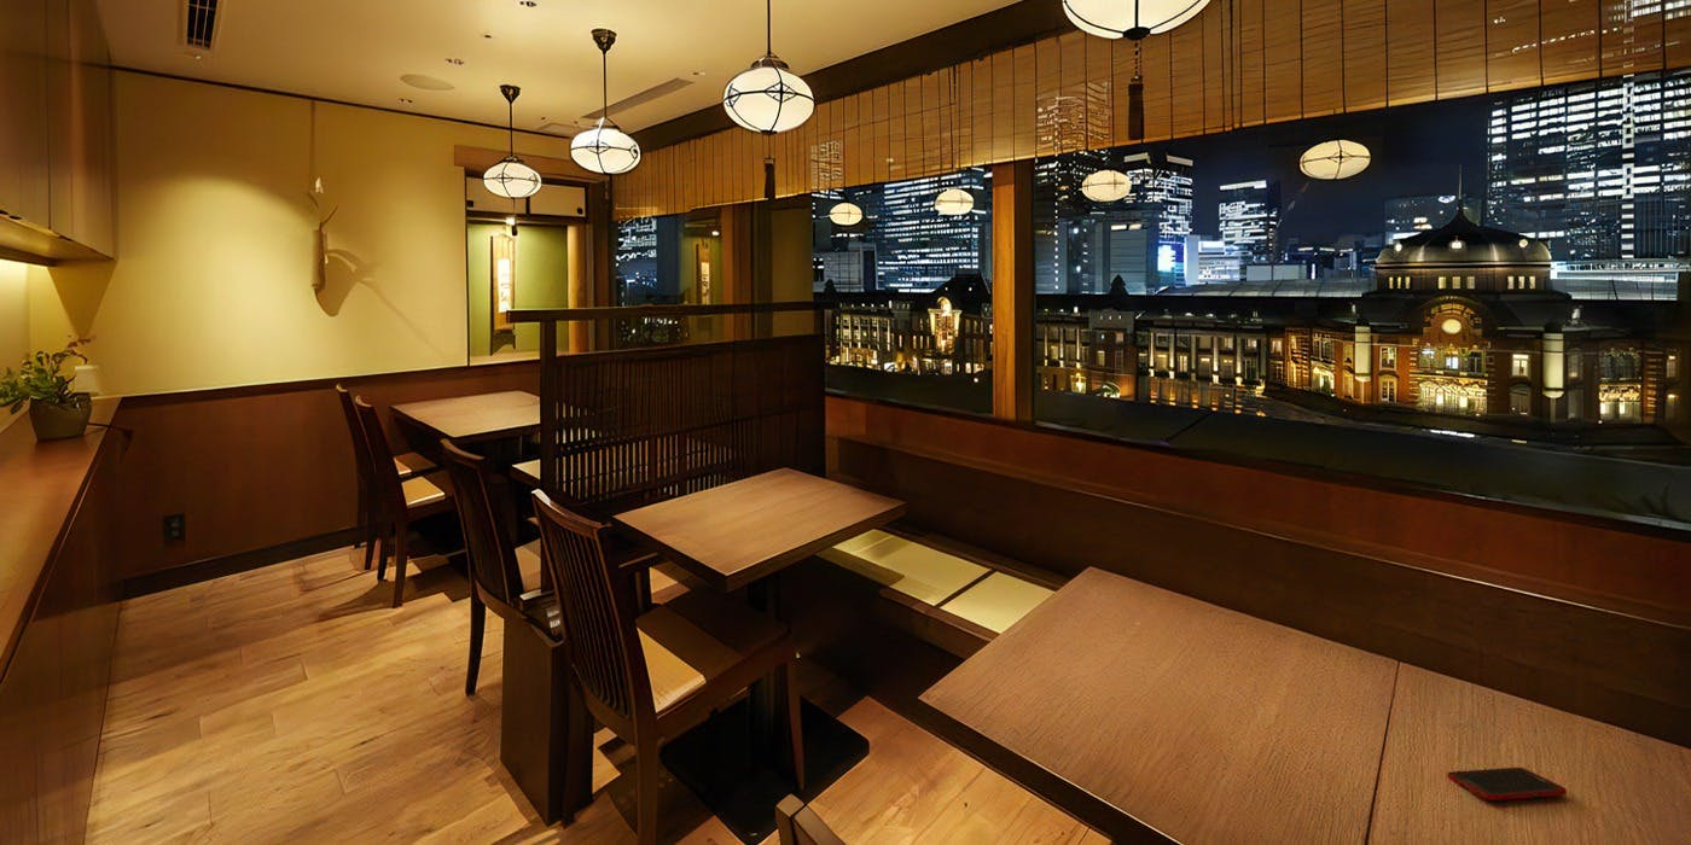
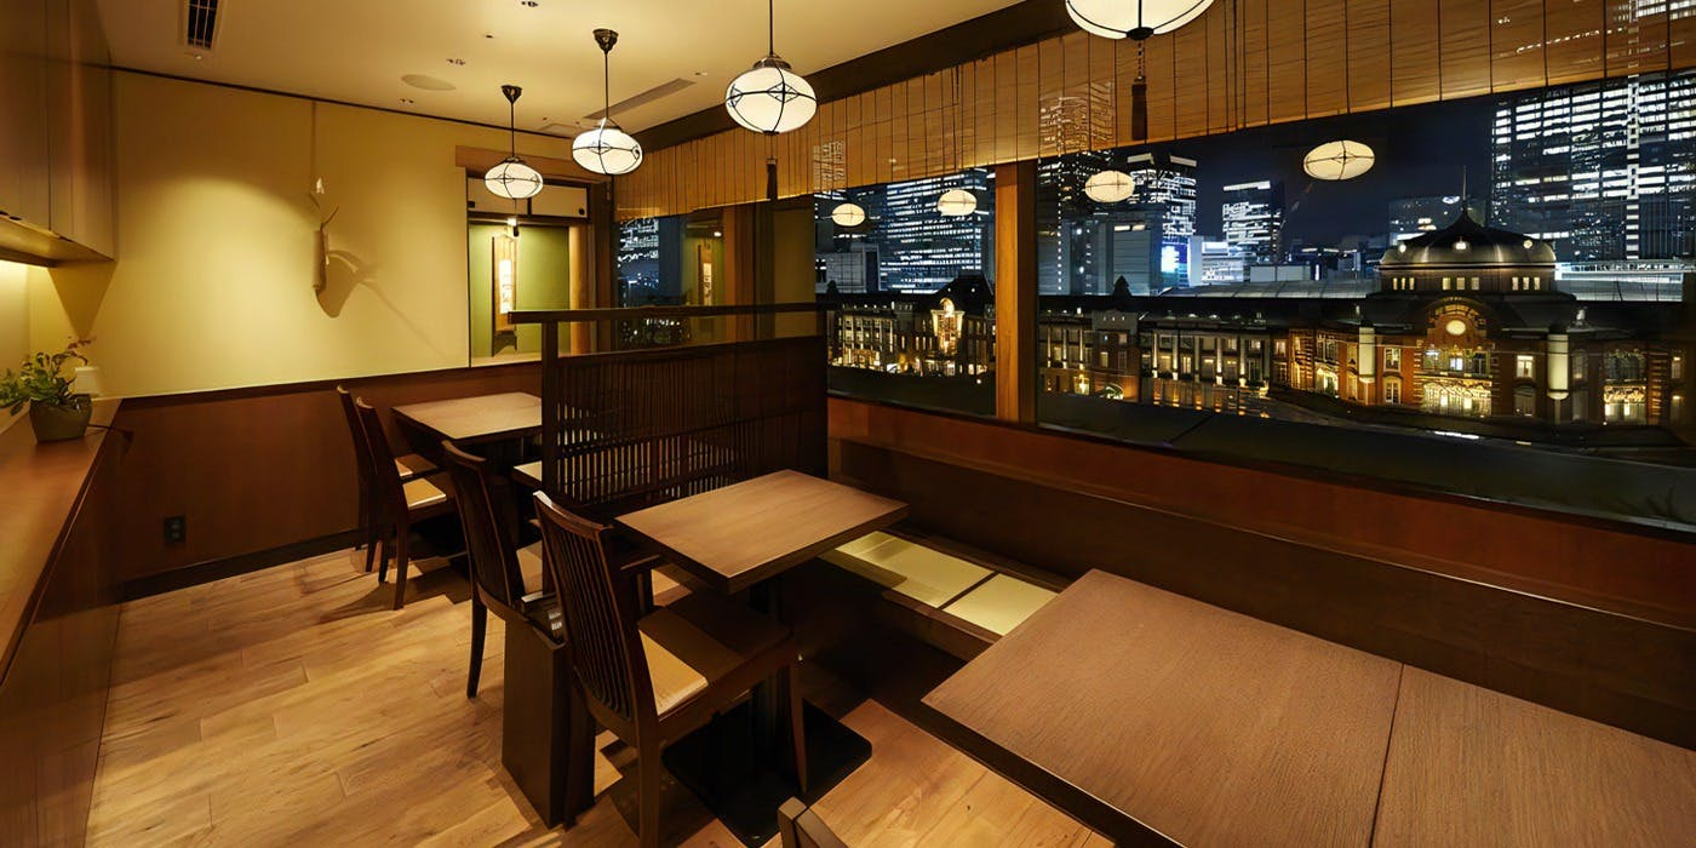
- cell phone [1446,767,1568,802]
